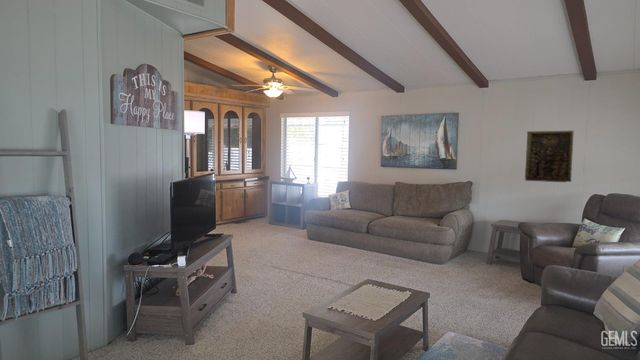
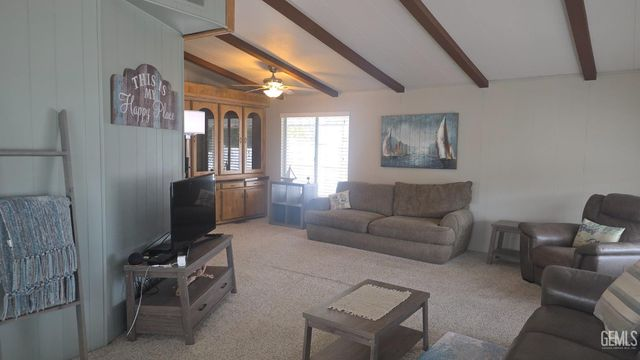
- relief panel [524,130,575,183]
